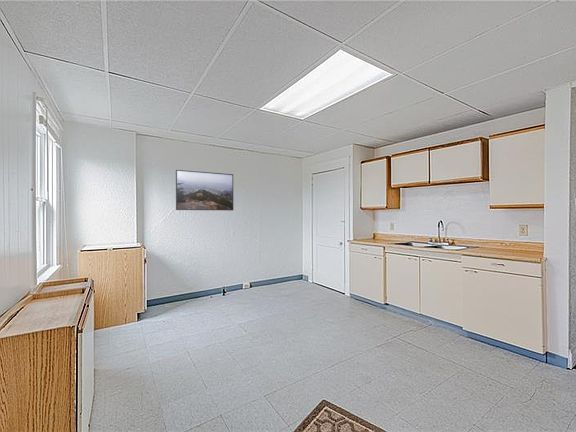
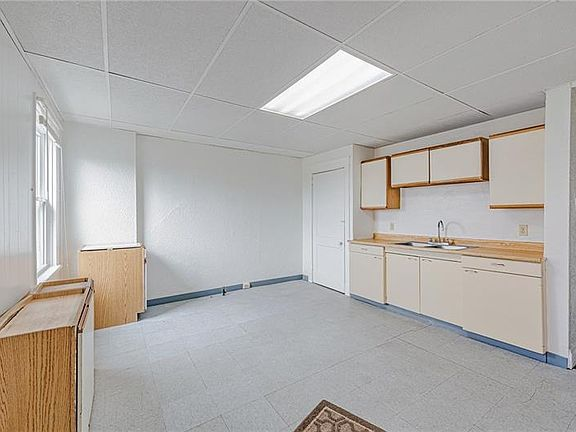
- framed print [175,169,234,211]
